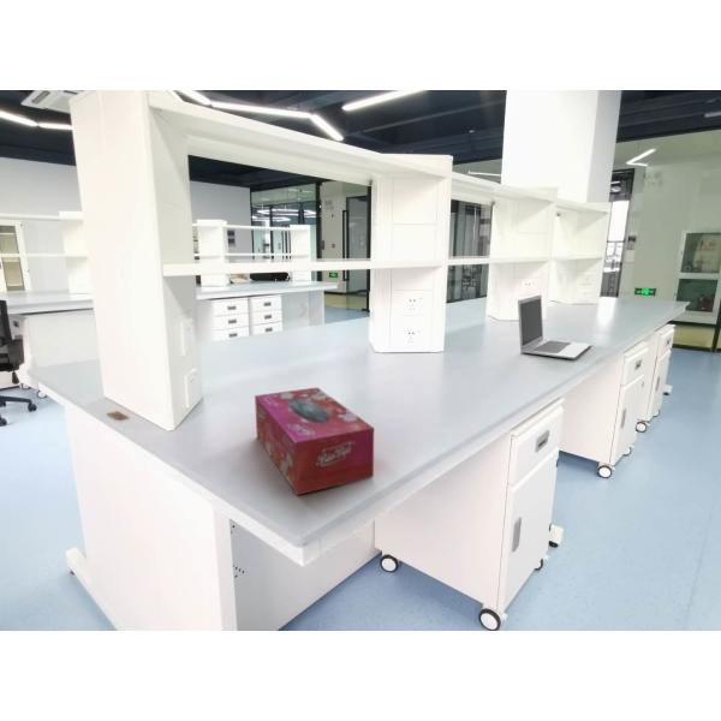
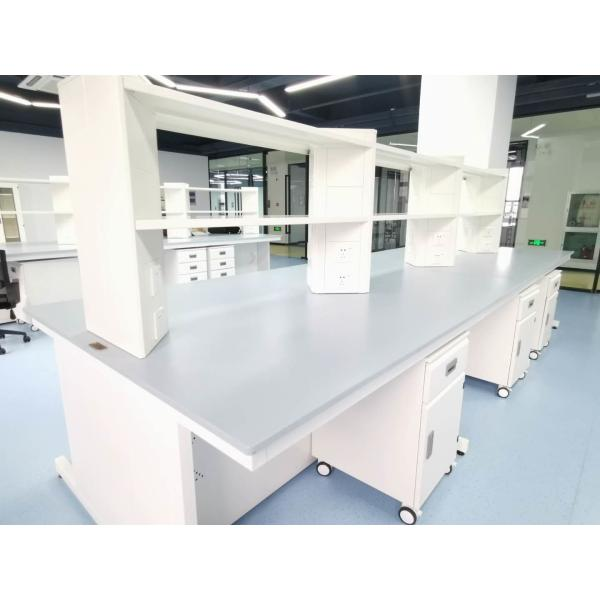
- laptop [517,293,592,360]
- tissue box [254,387,375,496]
